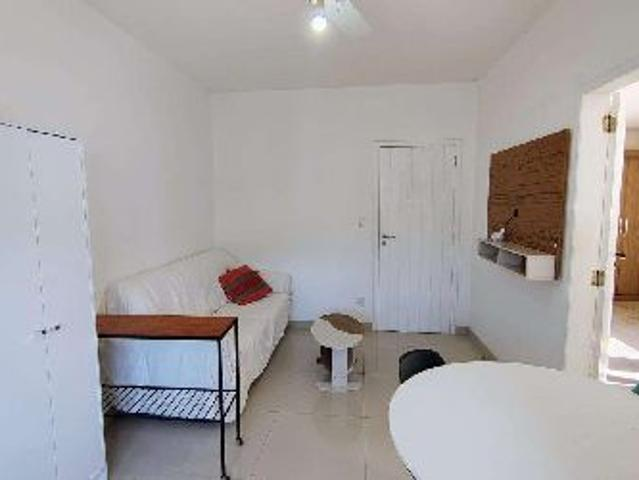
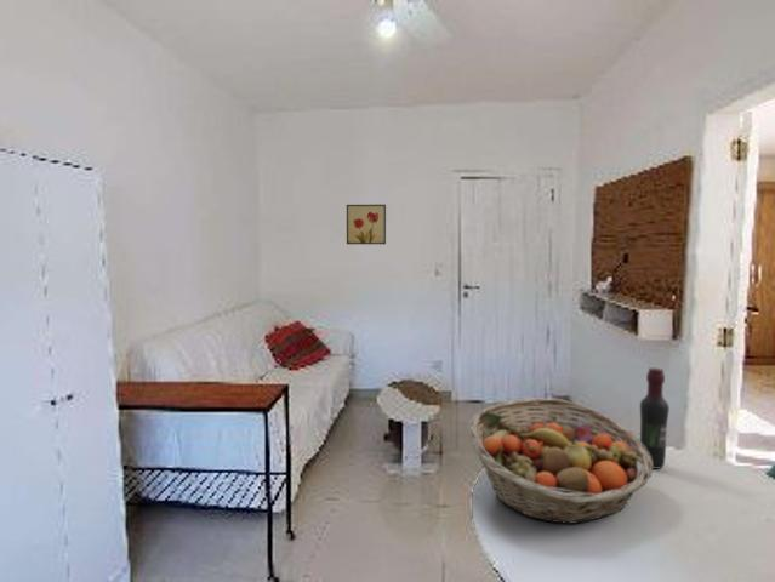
+ fruit basket [467,396,654,525]
+ wall art [346,204,387,245]
+ wine bottle [639,366,671,470]
